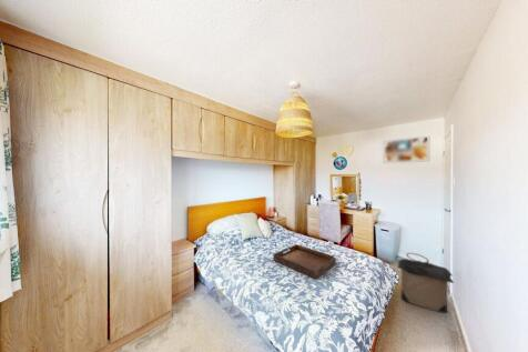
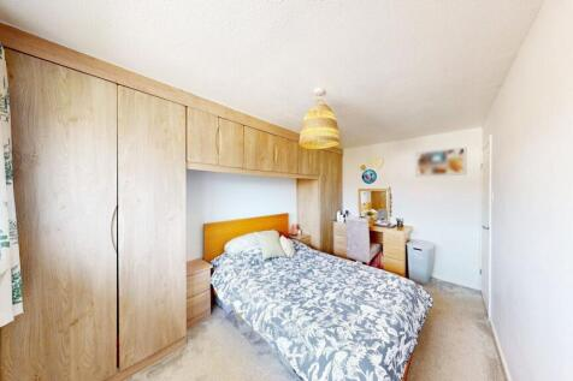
- serving tray [273,243,337,280]
- laundry hamper [396,252,455,314]
